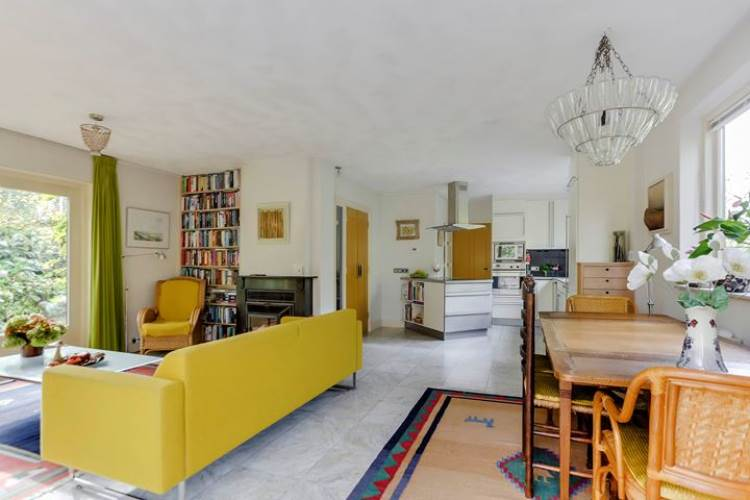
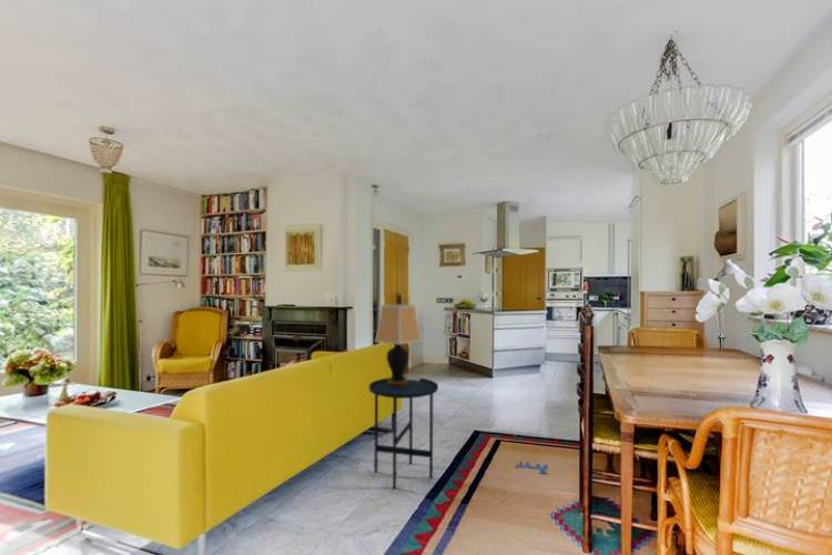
+ side table [368,376,439,491]
+ table lamp [374,303,423,386]
